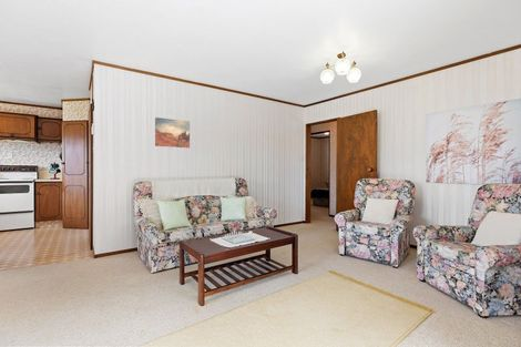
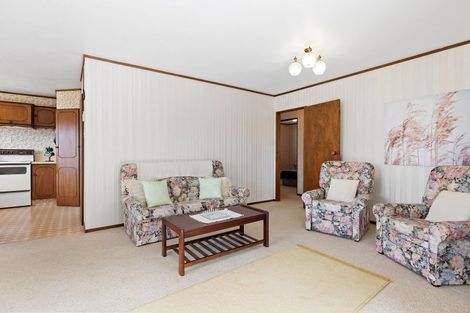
- wall art [154,116,191,149]
